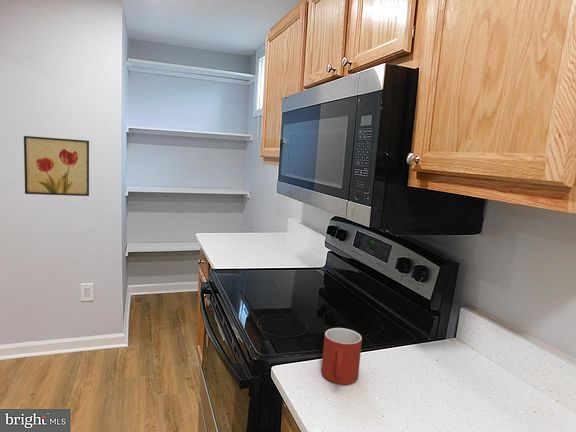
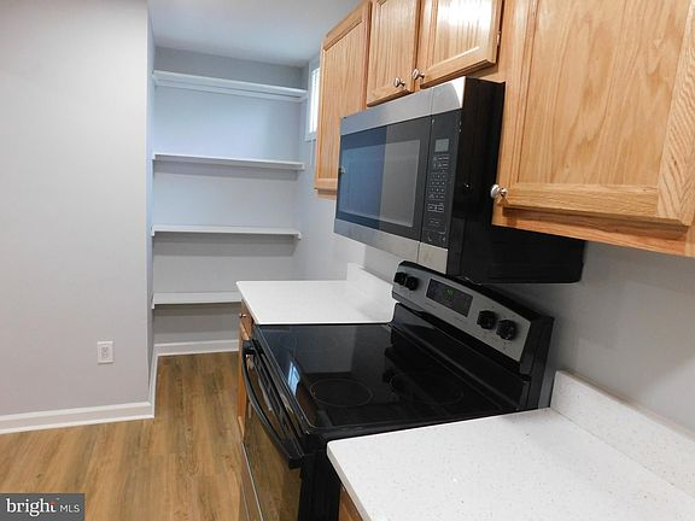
- mug [321,327,363,385]
- wall art [23,135,90,197]
